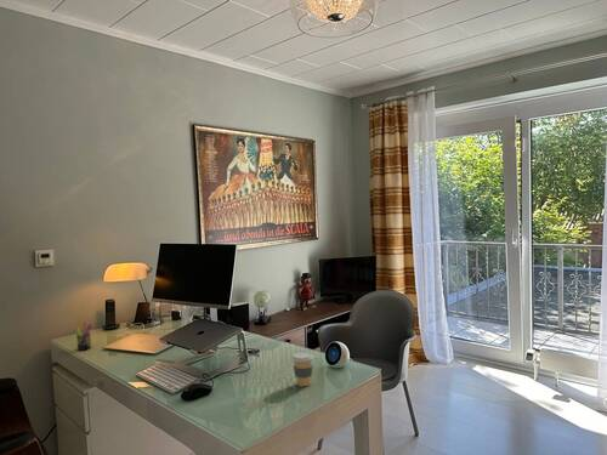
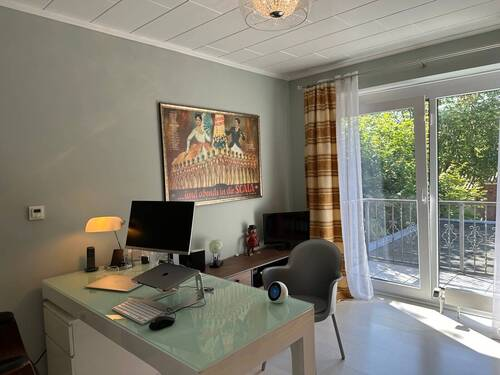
- pen holder [72,320,93,352]
- coffee cup [291,351,314,387]
